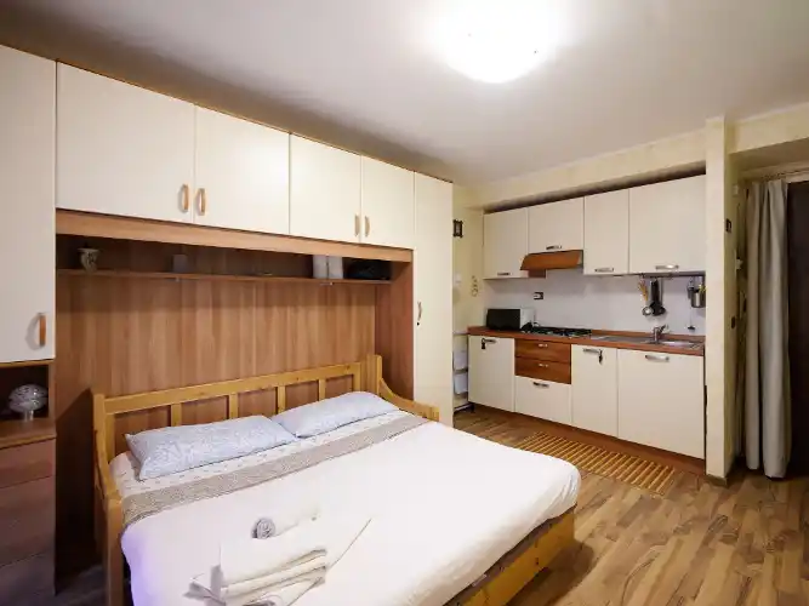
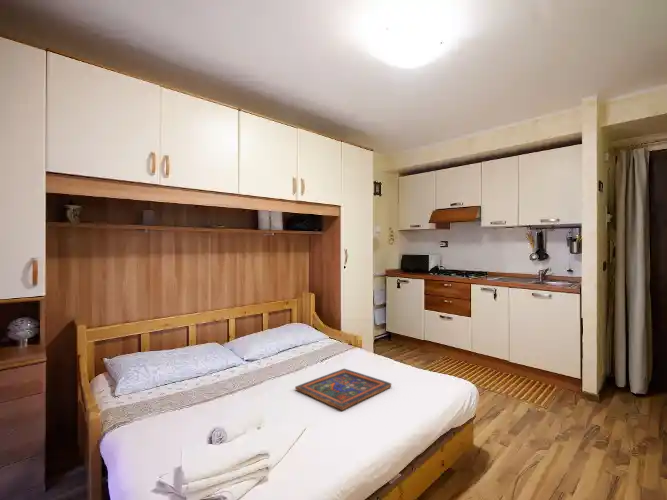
+ painted panel [294,368,392,411]
